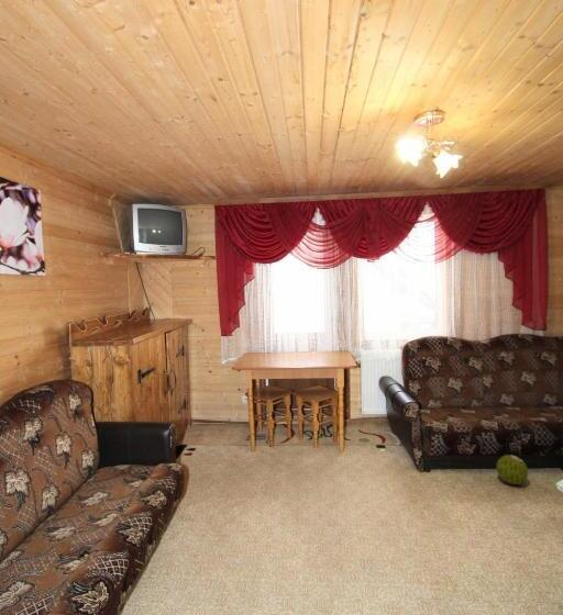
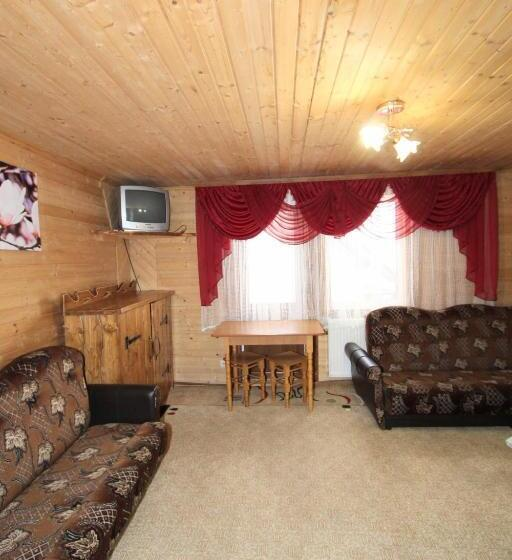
- decorative ball [496,454,529,485]
